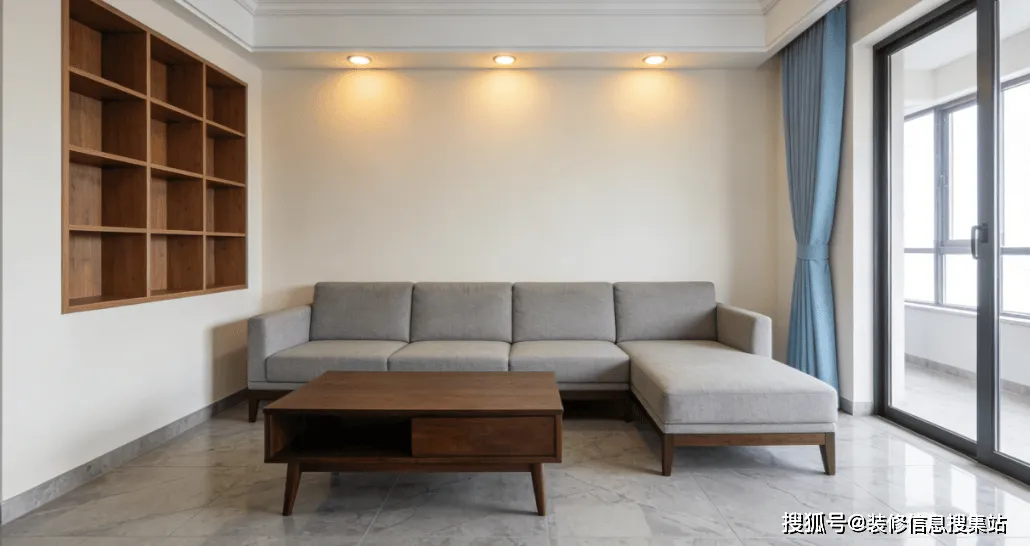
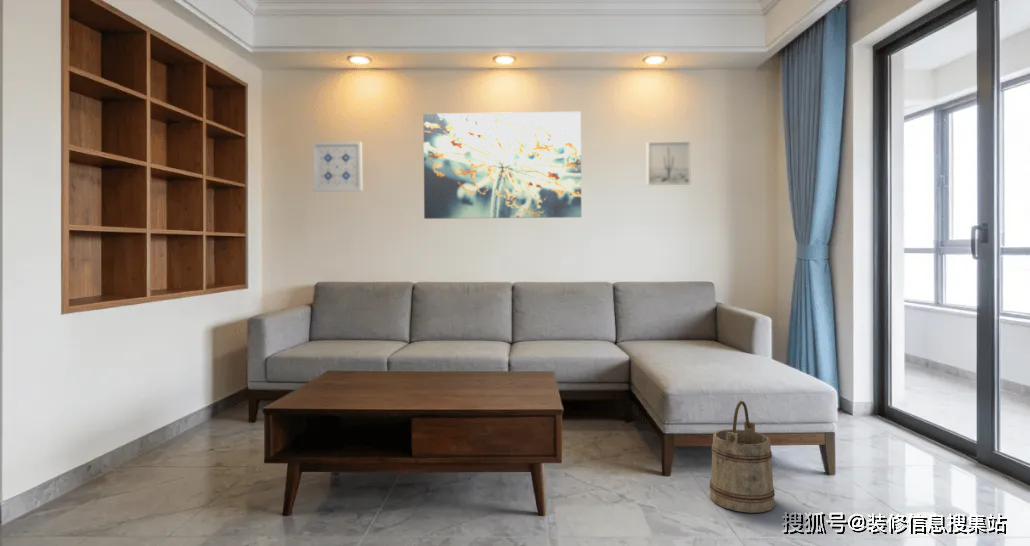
+ wall art [646,141,692,186]
+ bucket [709,400,776,514]
+ wall art [311,141,363,192]
+ wall art [423,111,582,220]
